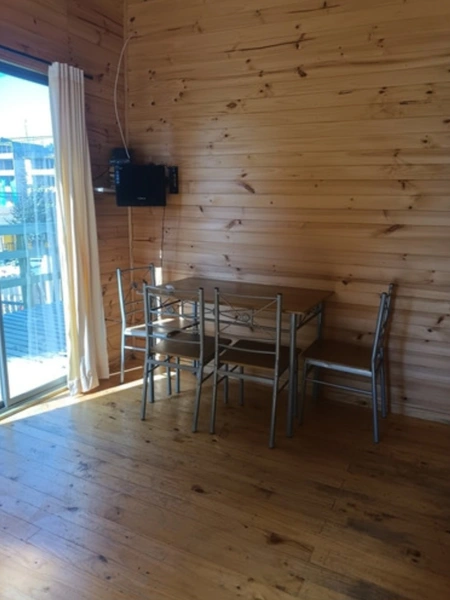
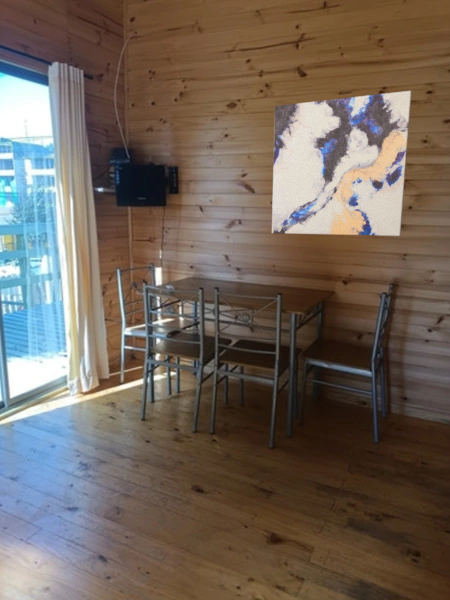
+ wall art [271,90,412,237]
